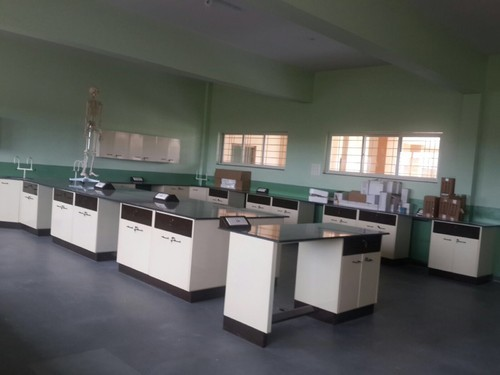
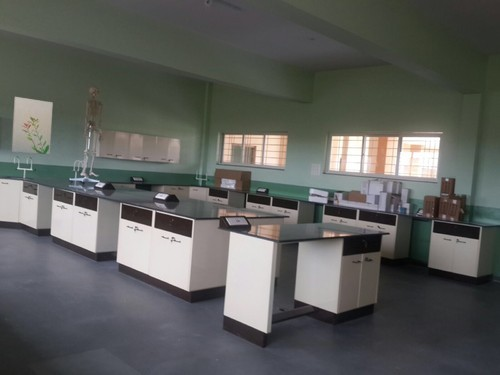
+ wall art [11,96,54,155]
